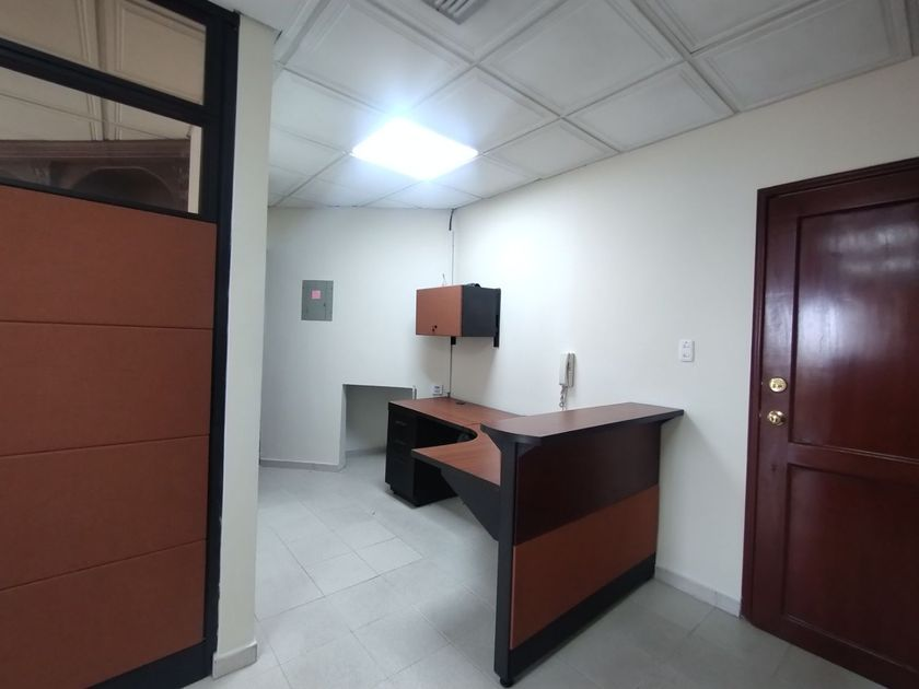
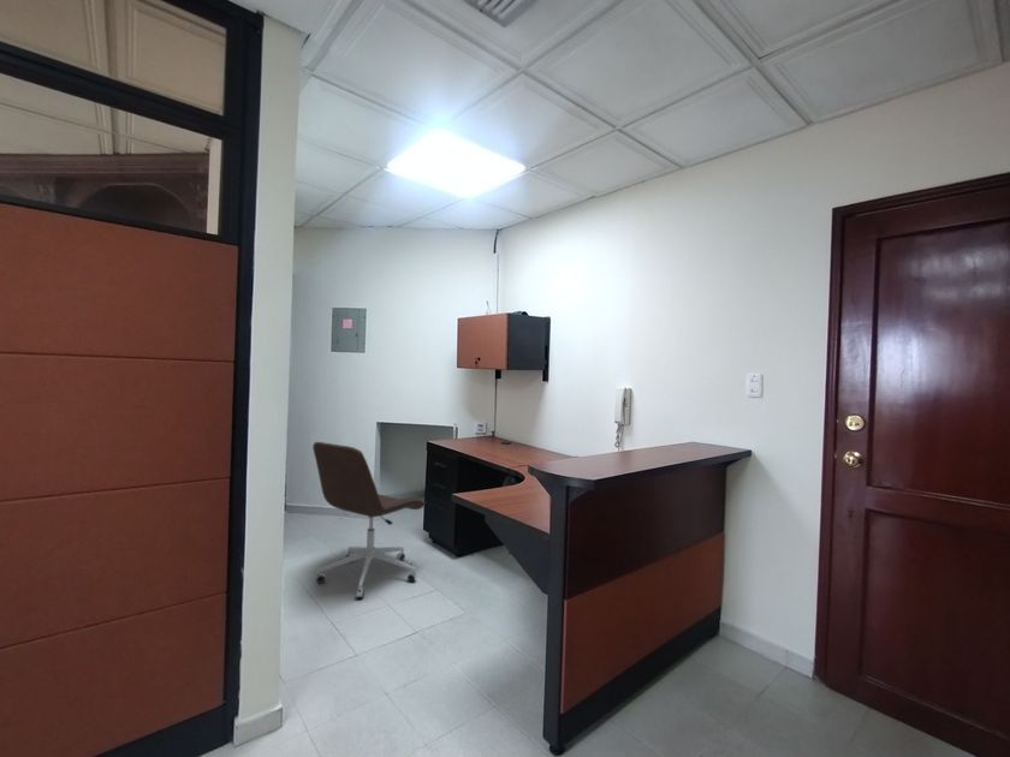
+ office chair [311,441,427,600]
